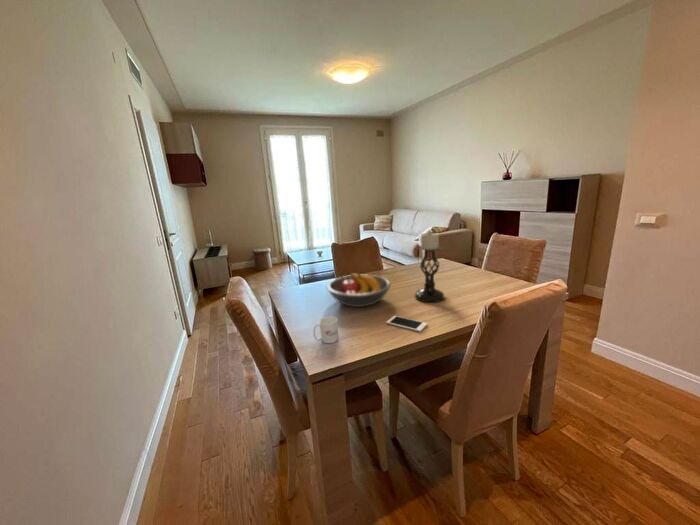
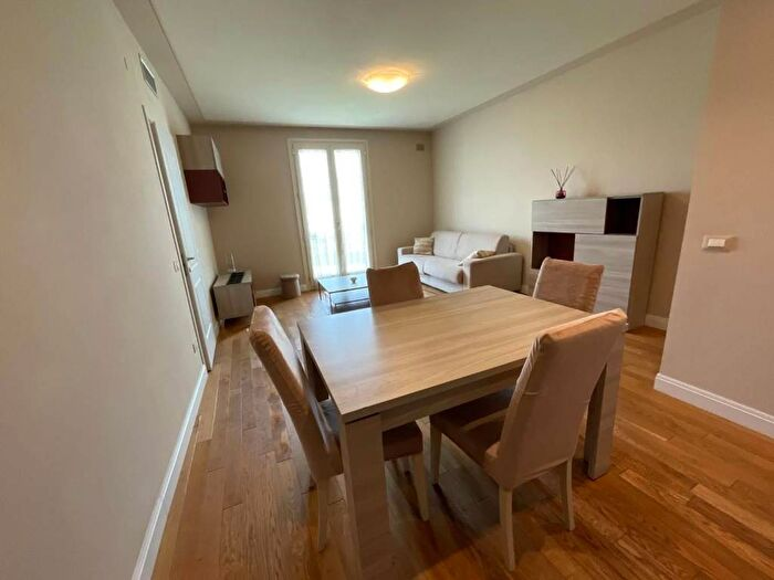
- candle holder [414,230,445,303]
- cell phone [385,315,428,333]
- mug [312,315,339,344]
- fruit bowl [326,272,392,308]
